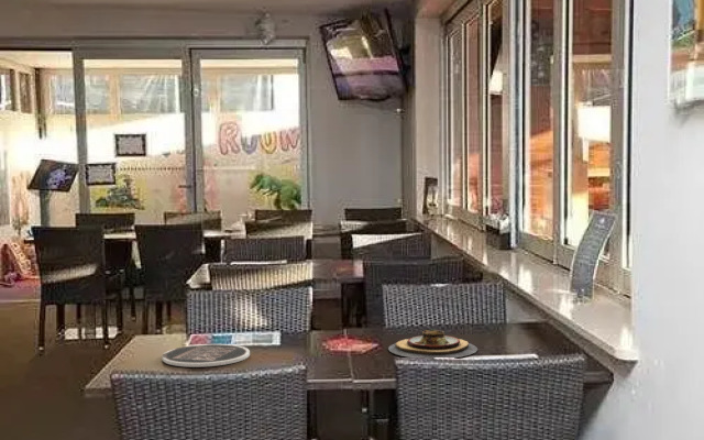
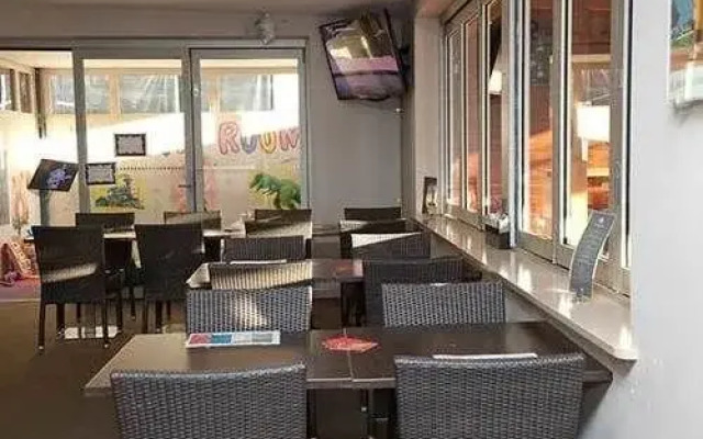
- plate [161,343,251,369]
- plate [387,328,479,360]
